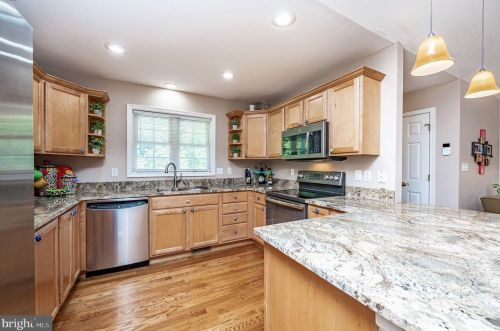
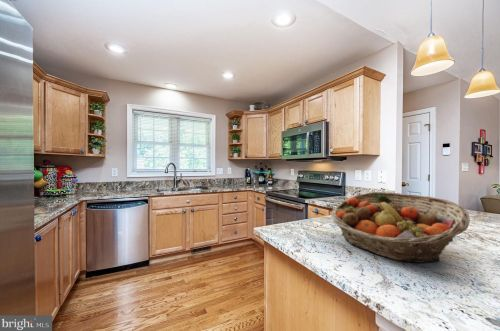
+ fruit basket [330,191,471,264]
